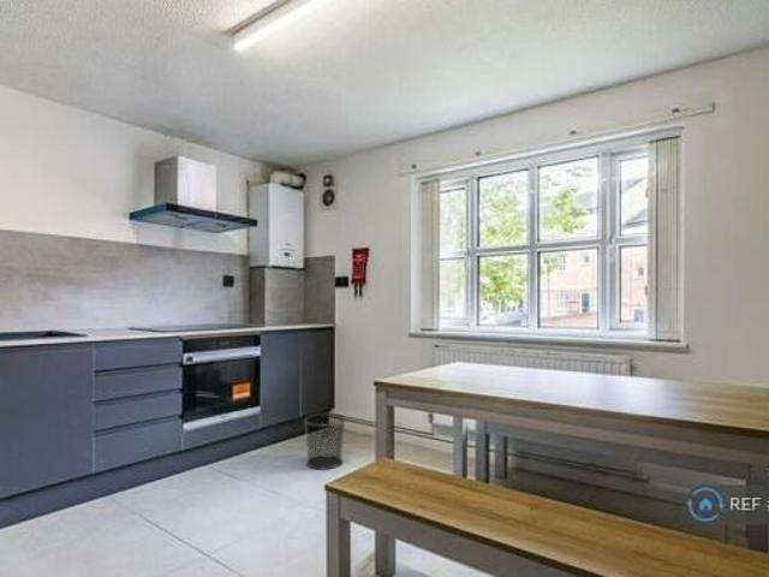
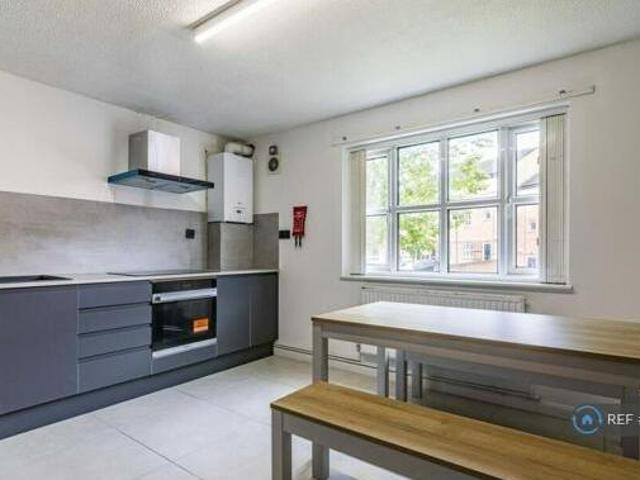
- trash can [303,412,347,471]
